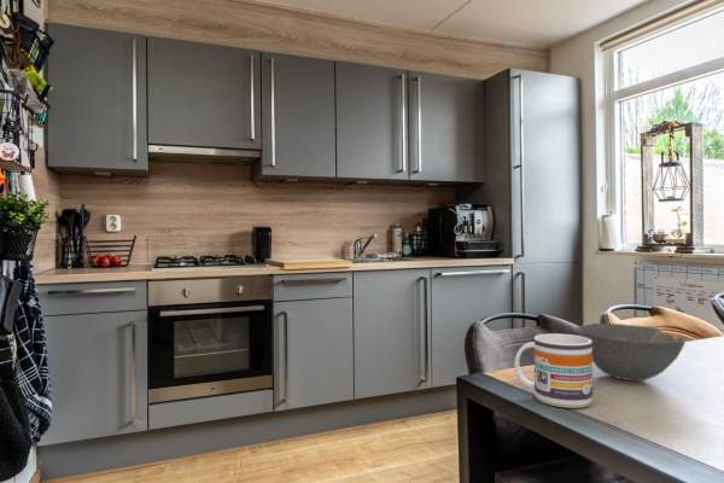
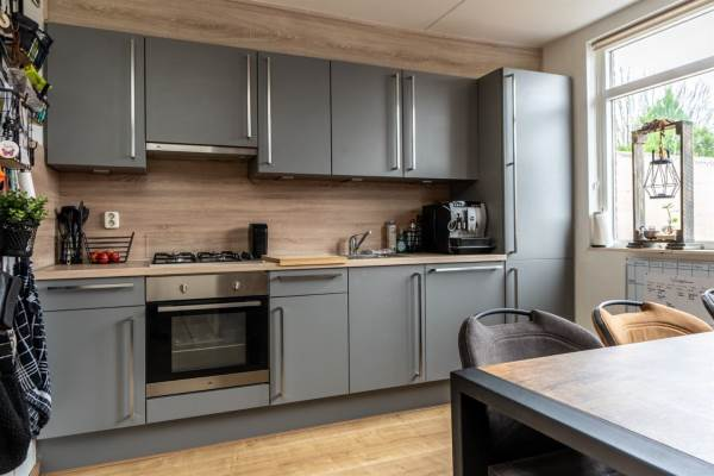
- mug [513,332,594,409]
- bowl [574,322,687,382]
